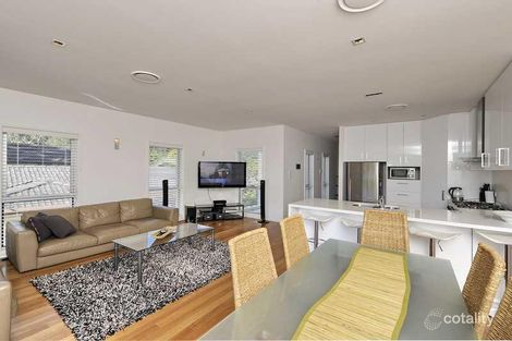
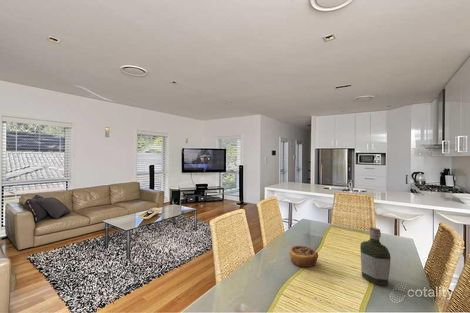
+ pastry [289,244,319,268]
+ bottle [359,226,391,286]
